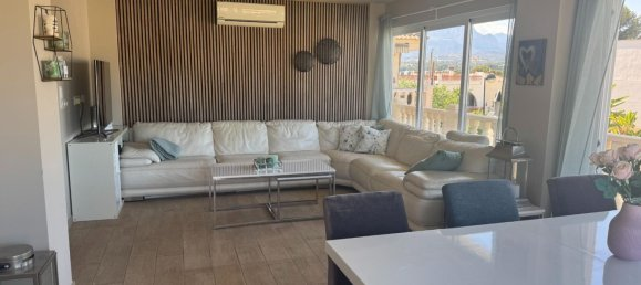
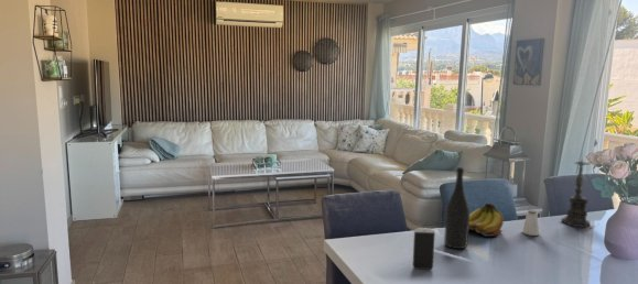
+ fruit [468,203,505,238]
+ wine bottle [443,166,471,250]
+ smartphone [411,227,436,271]
+ candle holder [560,152,598,232]
+ saltshaker [520,209,541,237]
